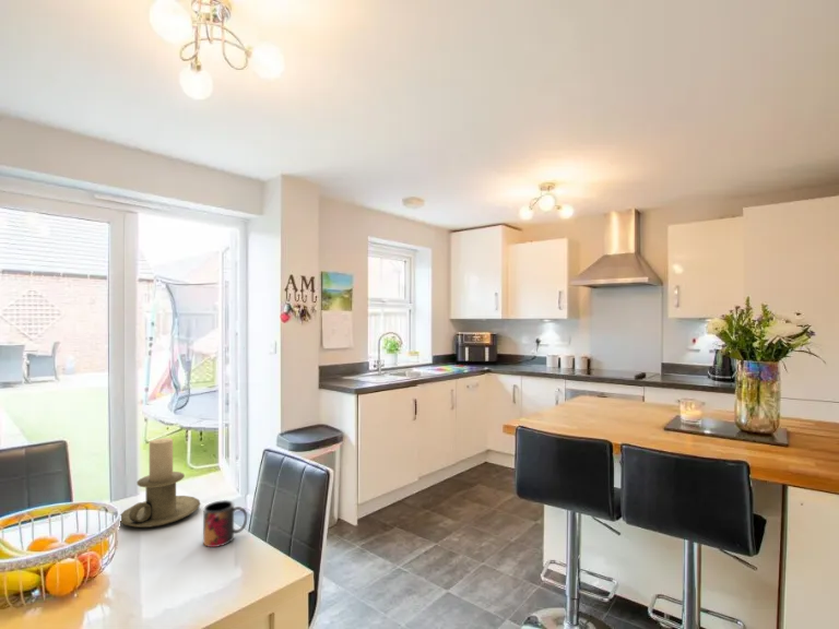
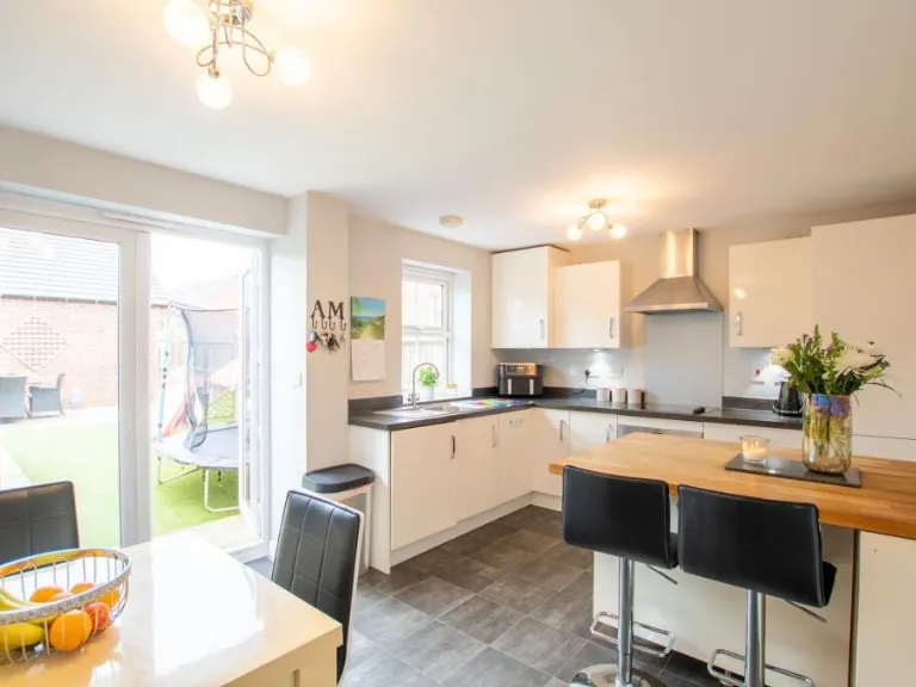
- candle holder [119,437,202,529]
- mug [202,499,248,548]
